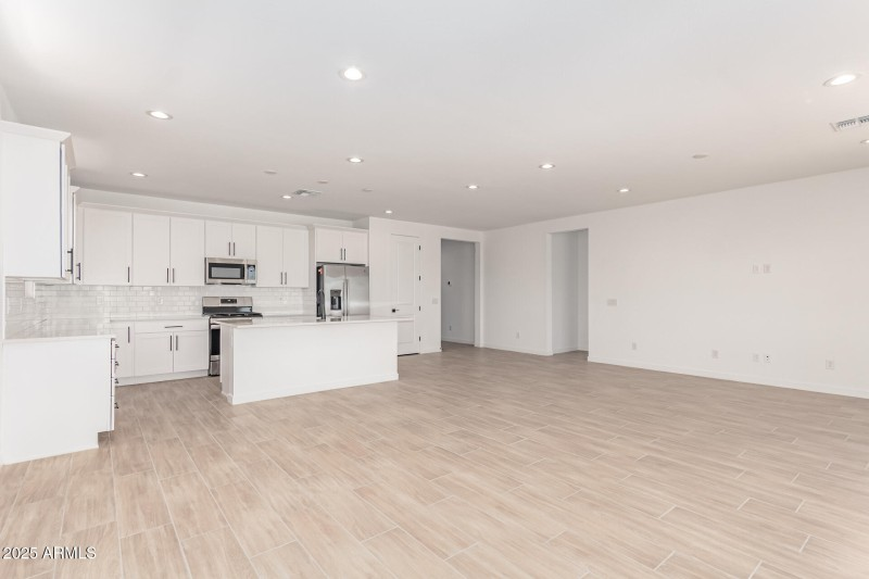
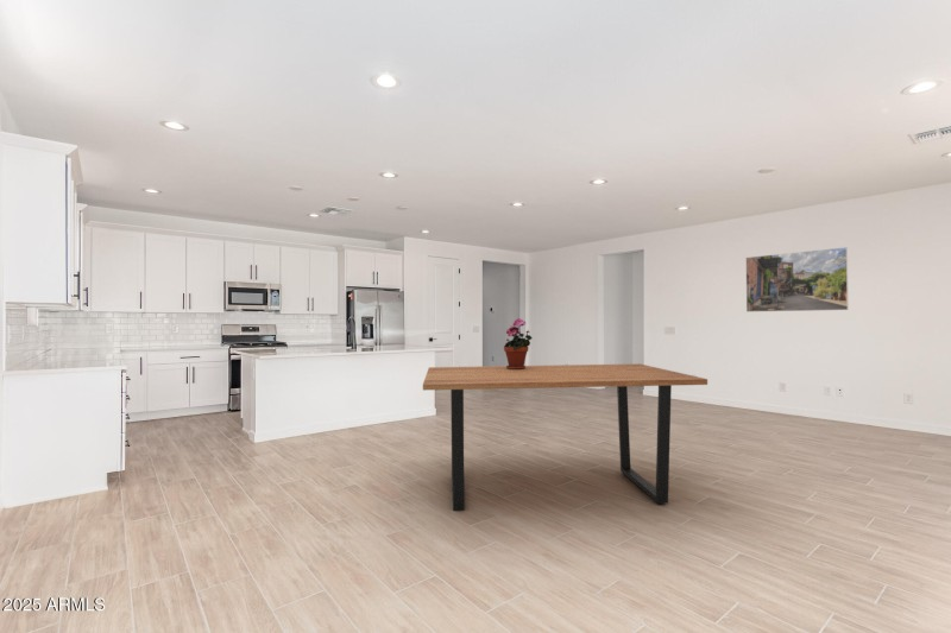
+ potted plant [503,317,534,369]
+ dining table [422,363,708,512]
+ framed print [744,246,850,314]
